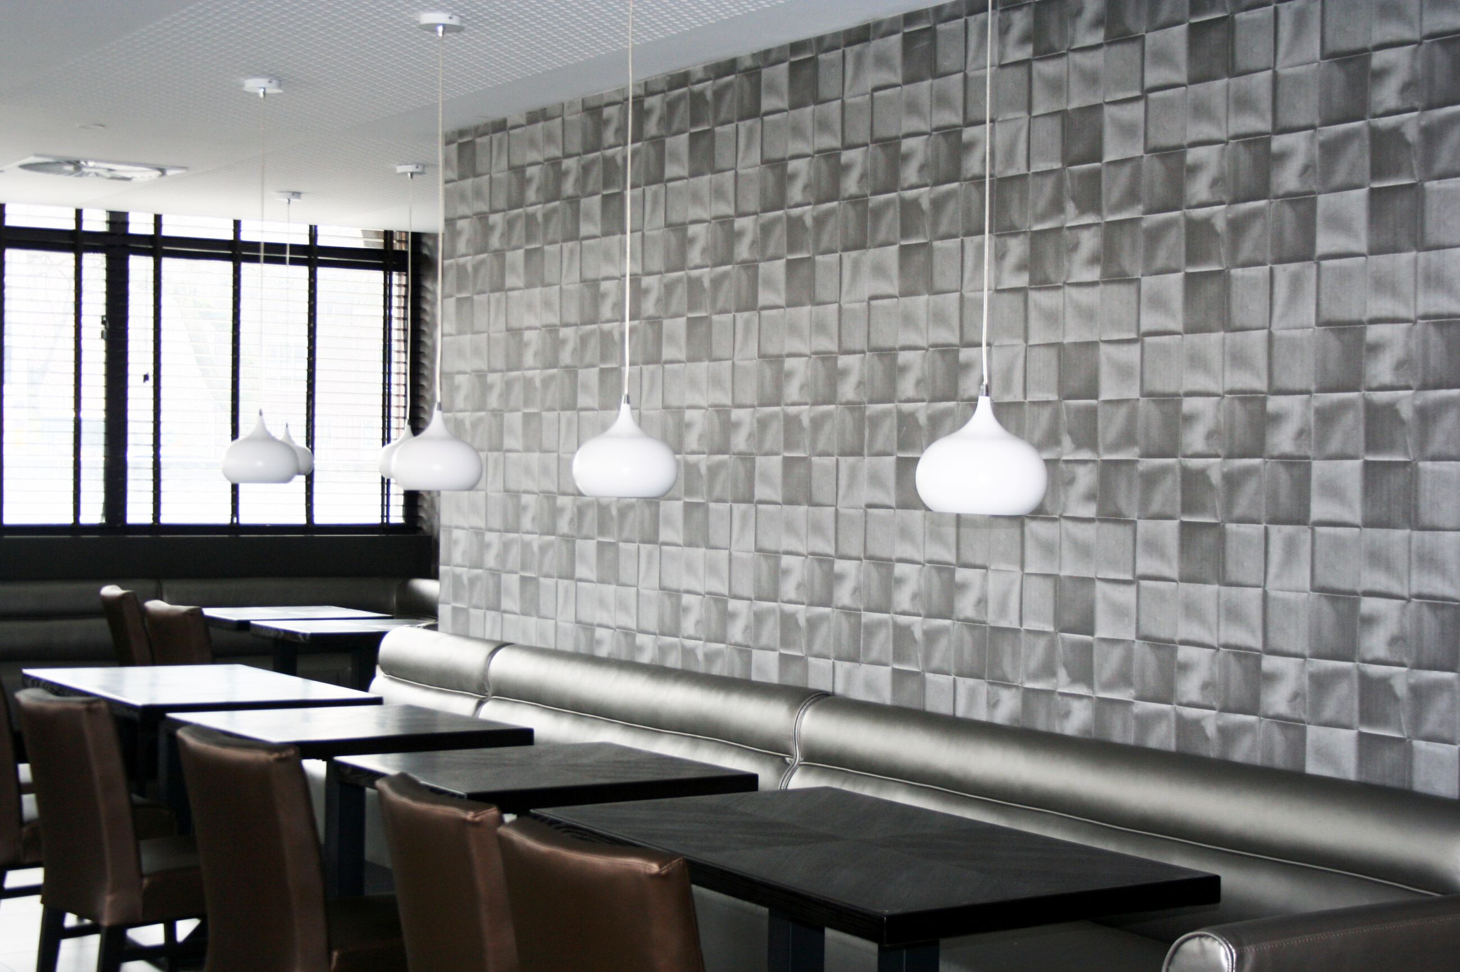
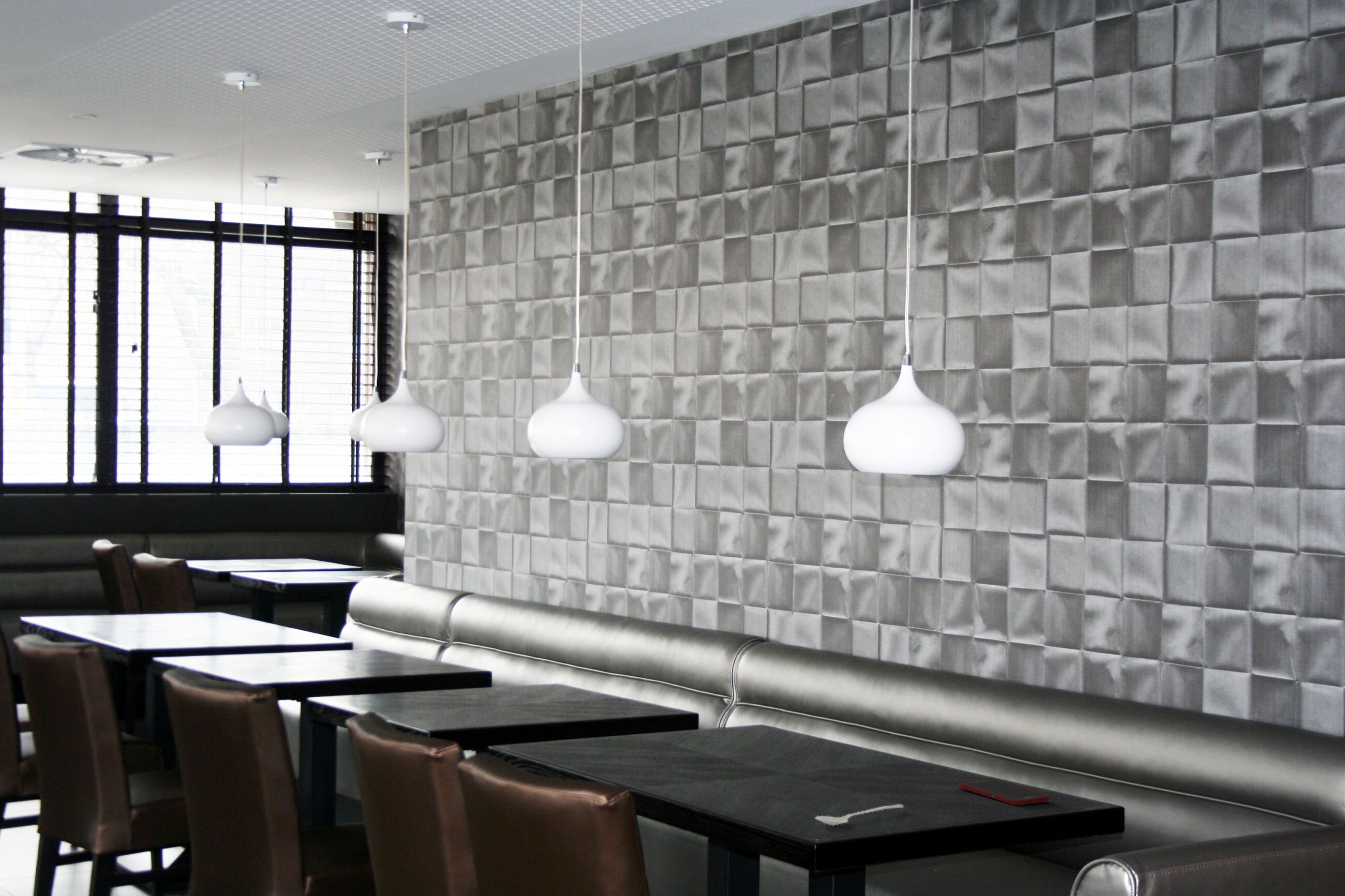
+ stirrer [815,804,904,826]
+ cell phone [958,778,1050,806]
